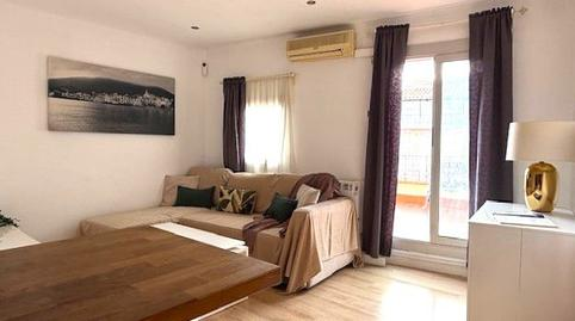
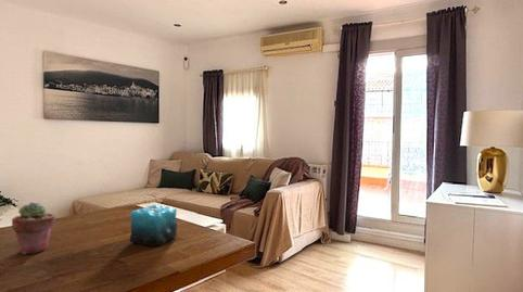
+ candle [129,204,178,247]
+ potted succulent [11,201,56,255]
